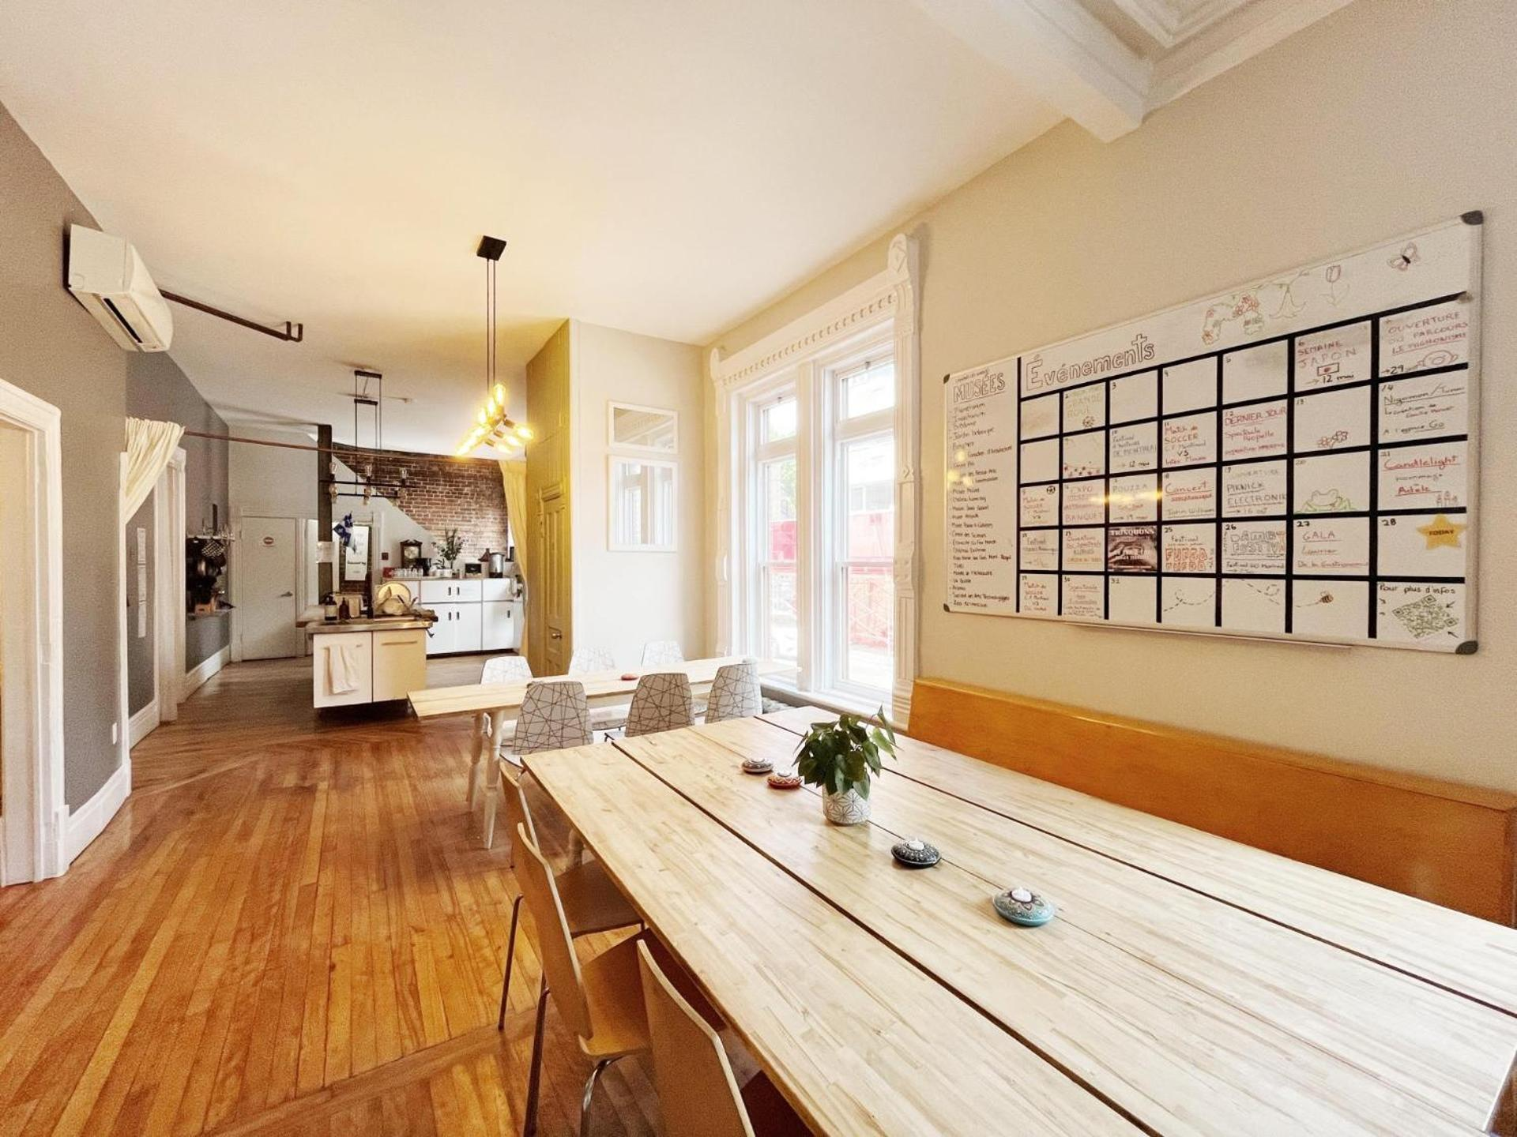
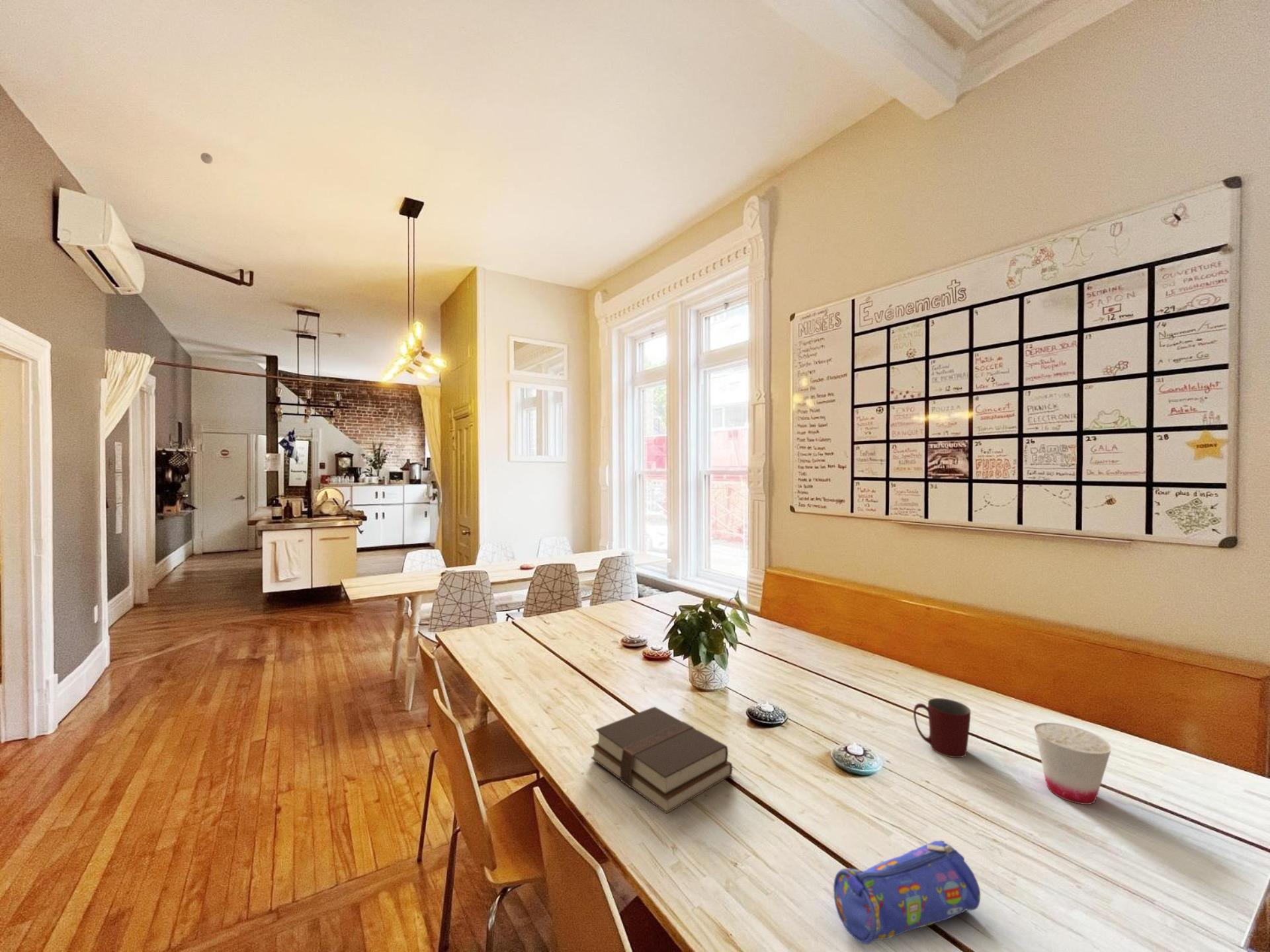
+ pencil case [833,840,981,945]
+ cup [1034,722,1113,805]
+ eyeball [200,152,214,165]
+ bible [590,706,733,814]
+ mug [913,697,971,758]
